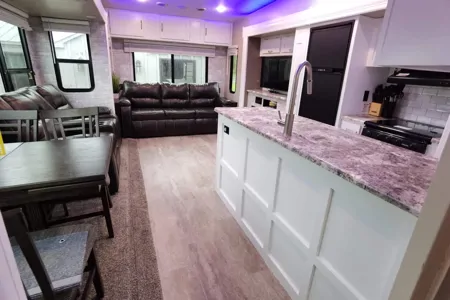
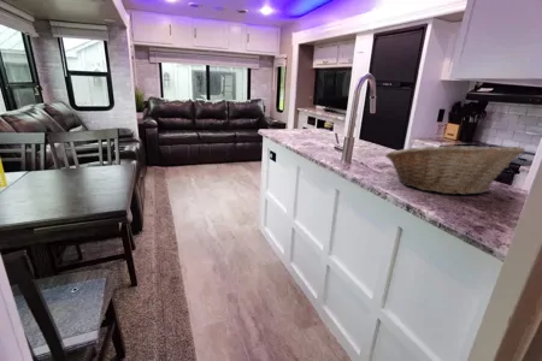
+ fruit basket [384,140,525,196]
